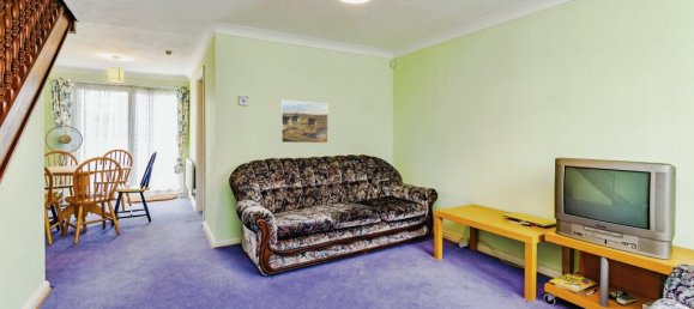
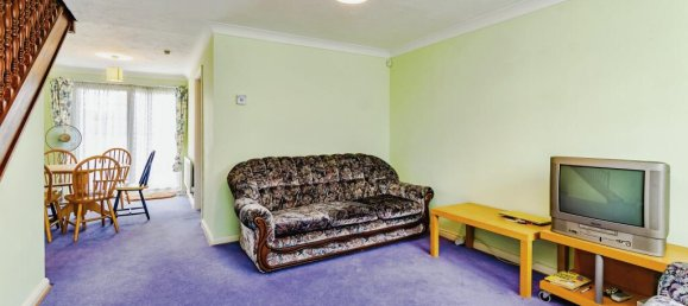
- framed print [279,99,330,144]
